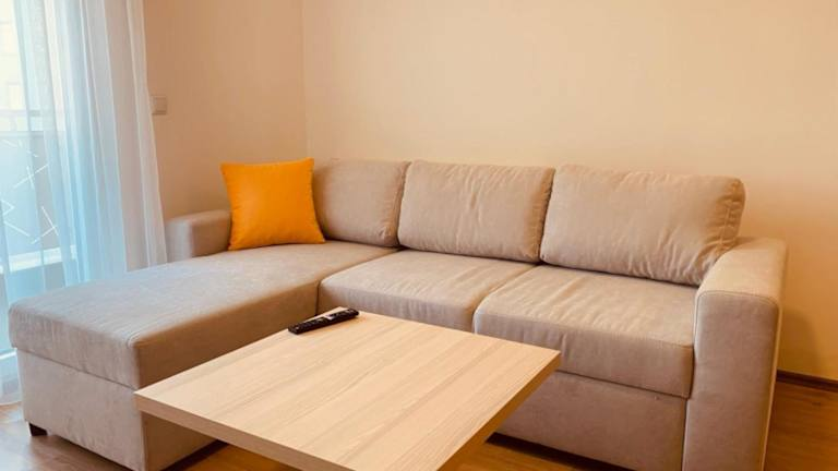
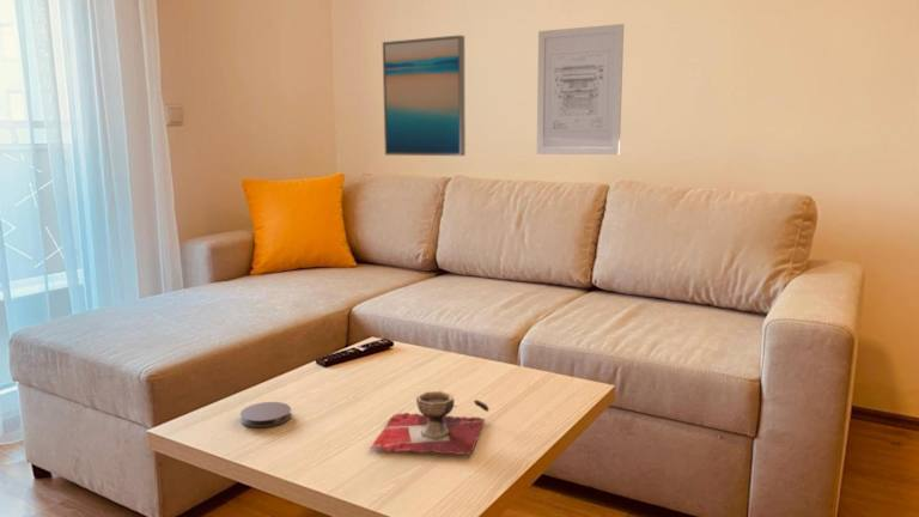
+ wall art [382,34,467,157]
+ coaster [239,401,292,428]
+ wall art [536,23,625,156]
+ decorative bowl [369,390,491,456]
